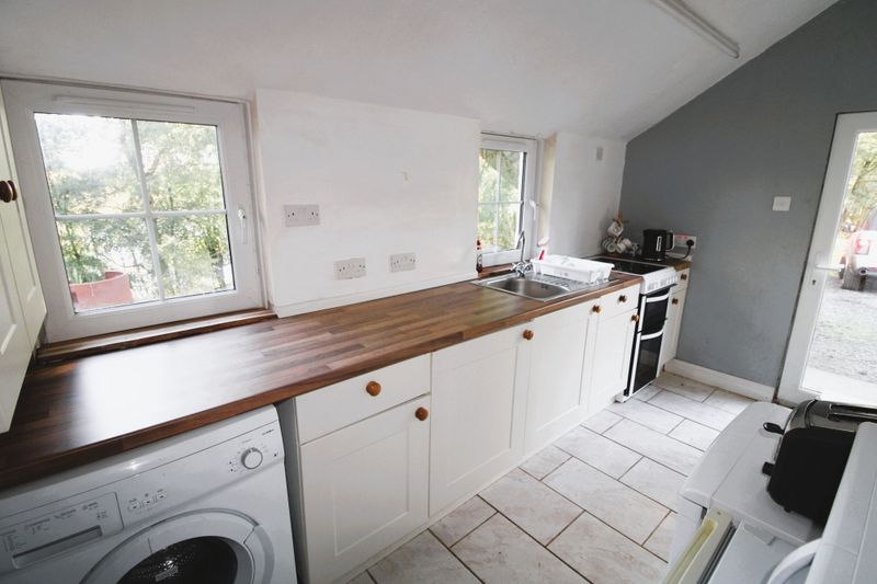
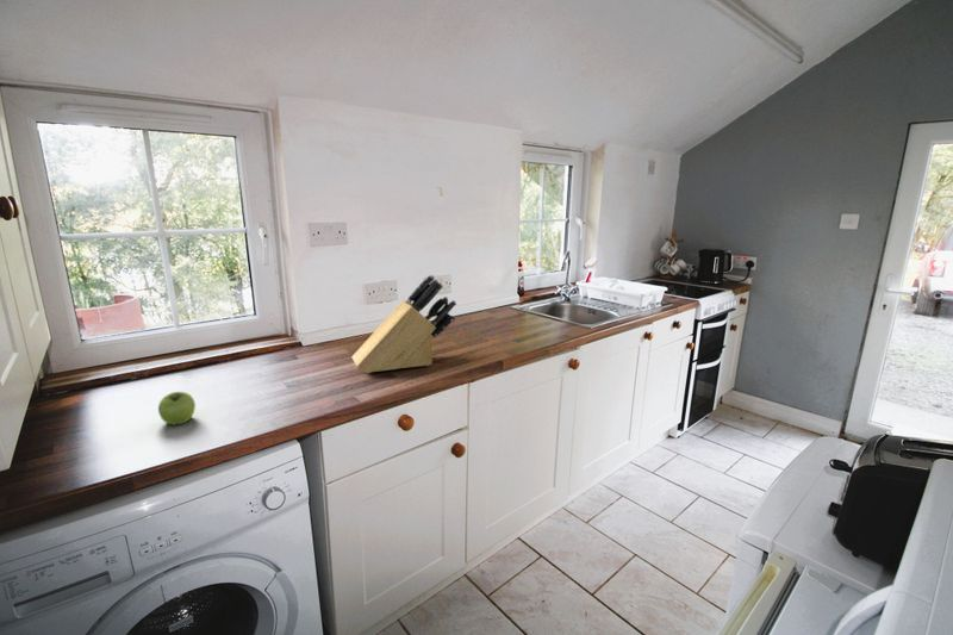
+ knife block [350,274,457,374]
+ fruit [157,391,197,427]
